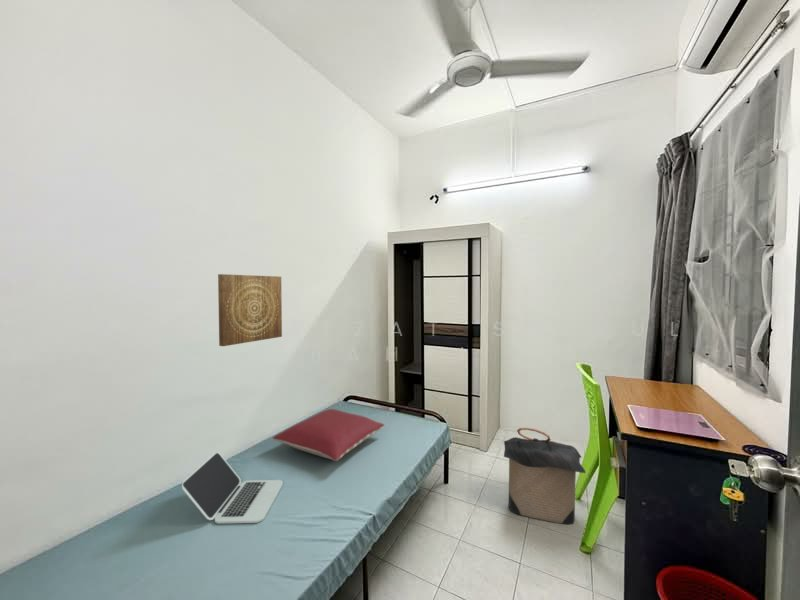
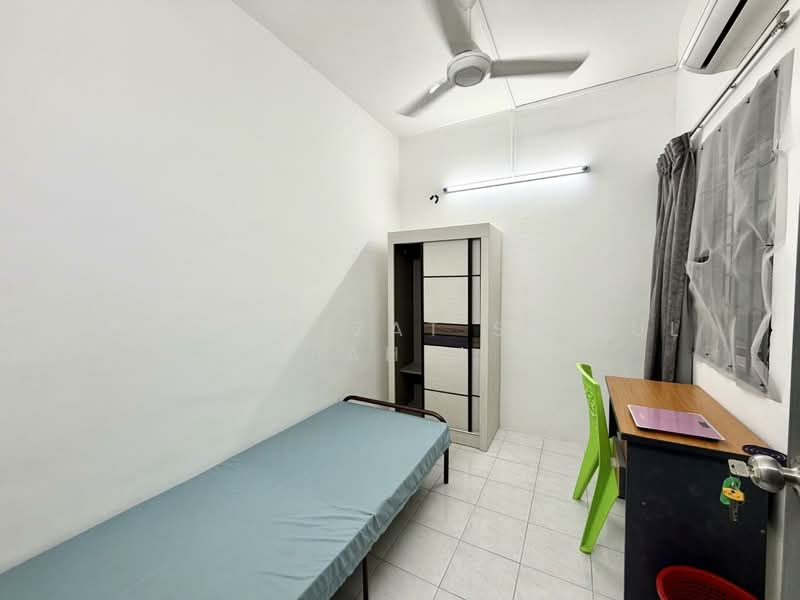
- laundry hamper [503,427,587,525]
- wall art [217,273,283,347]
- pillow [272,408,385,462]
- laptop [181,451,284,525]
